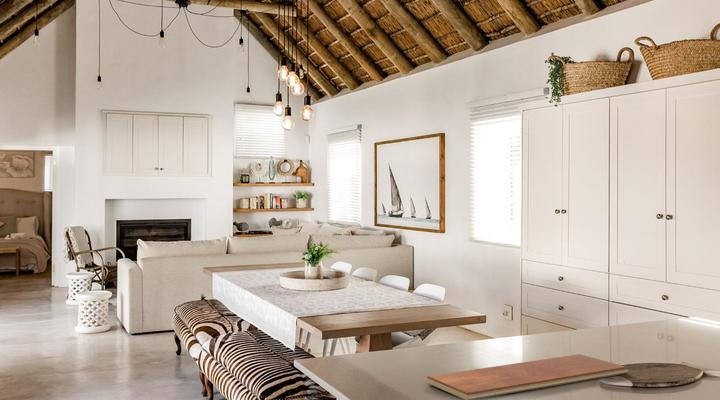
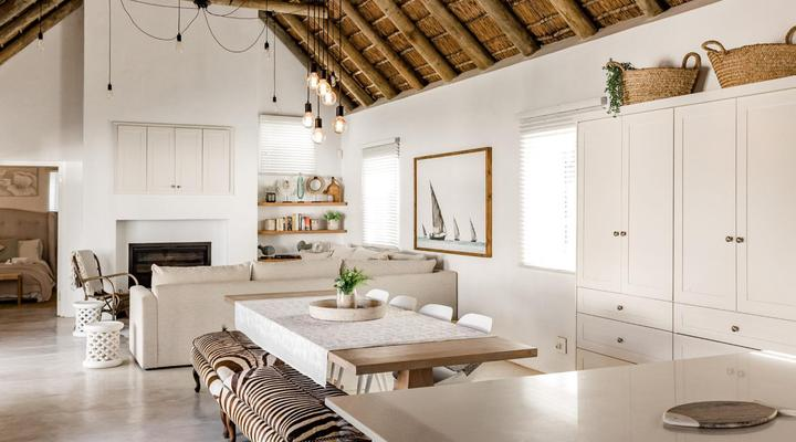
- chopping board [426,353,629,400]
